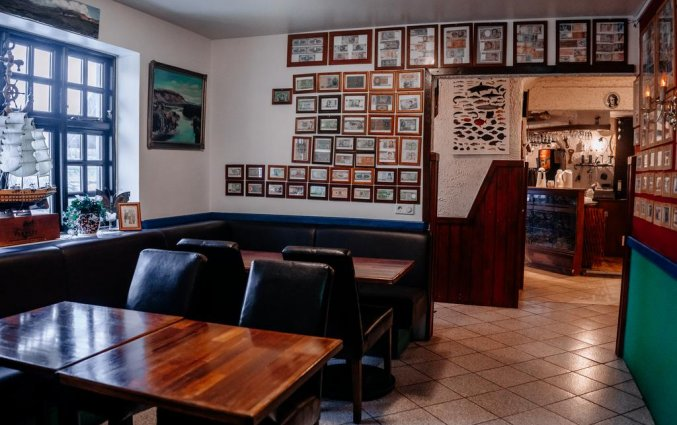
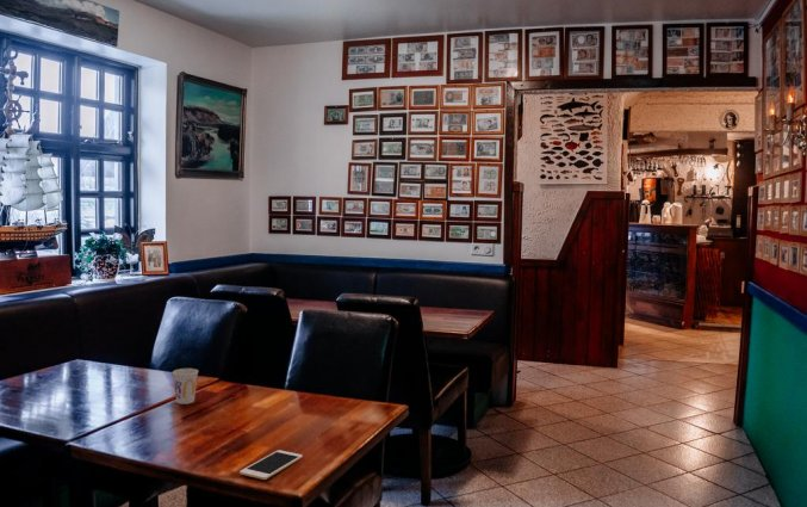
+ cup [172,367,199,406]
+ cell phone [238,449,304,481]
